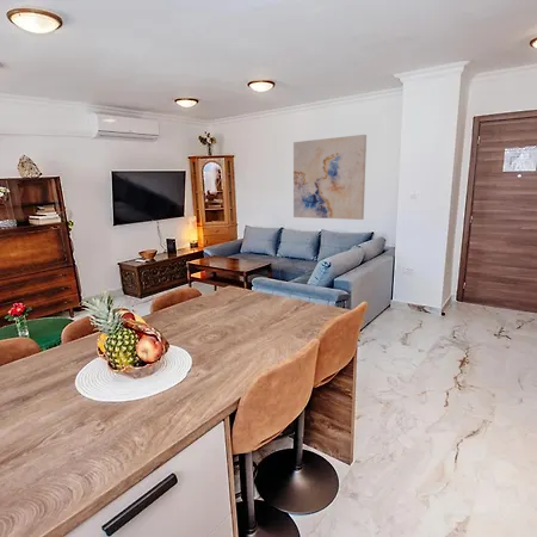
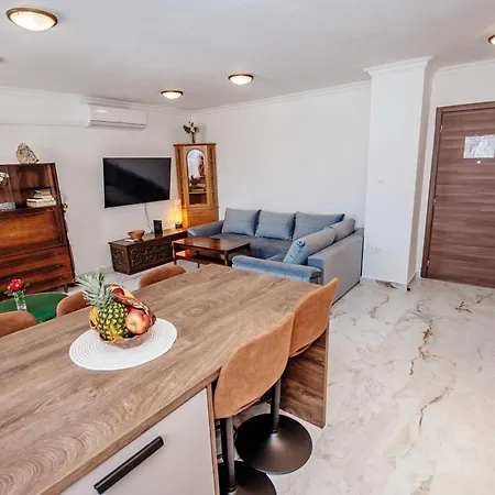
- wall art [292,134,368,221]
